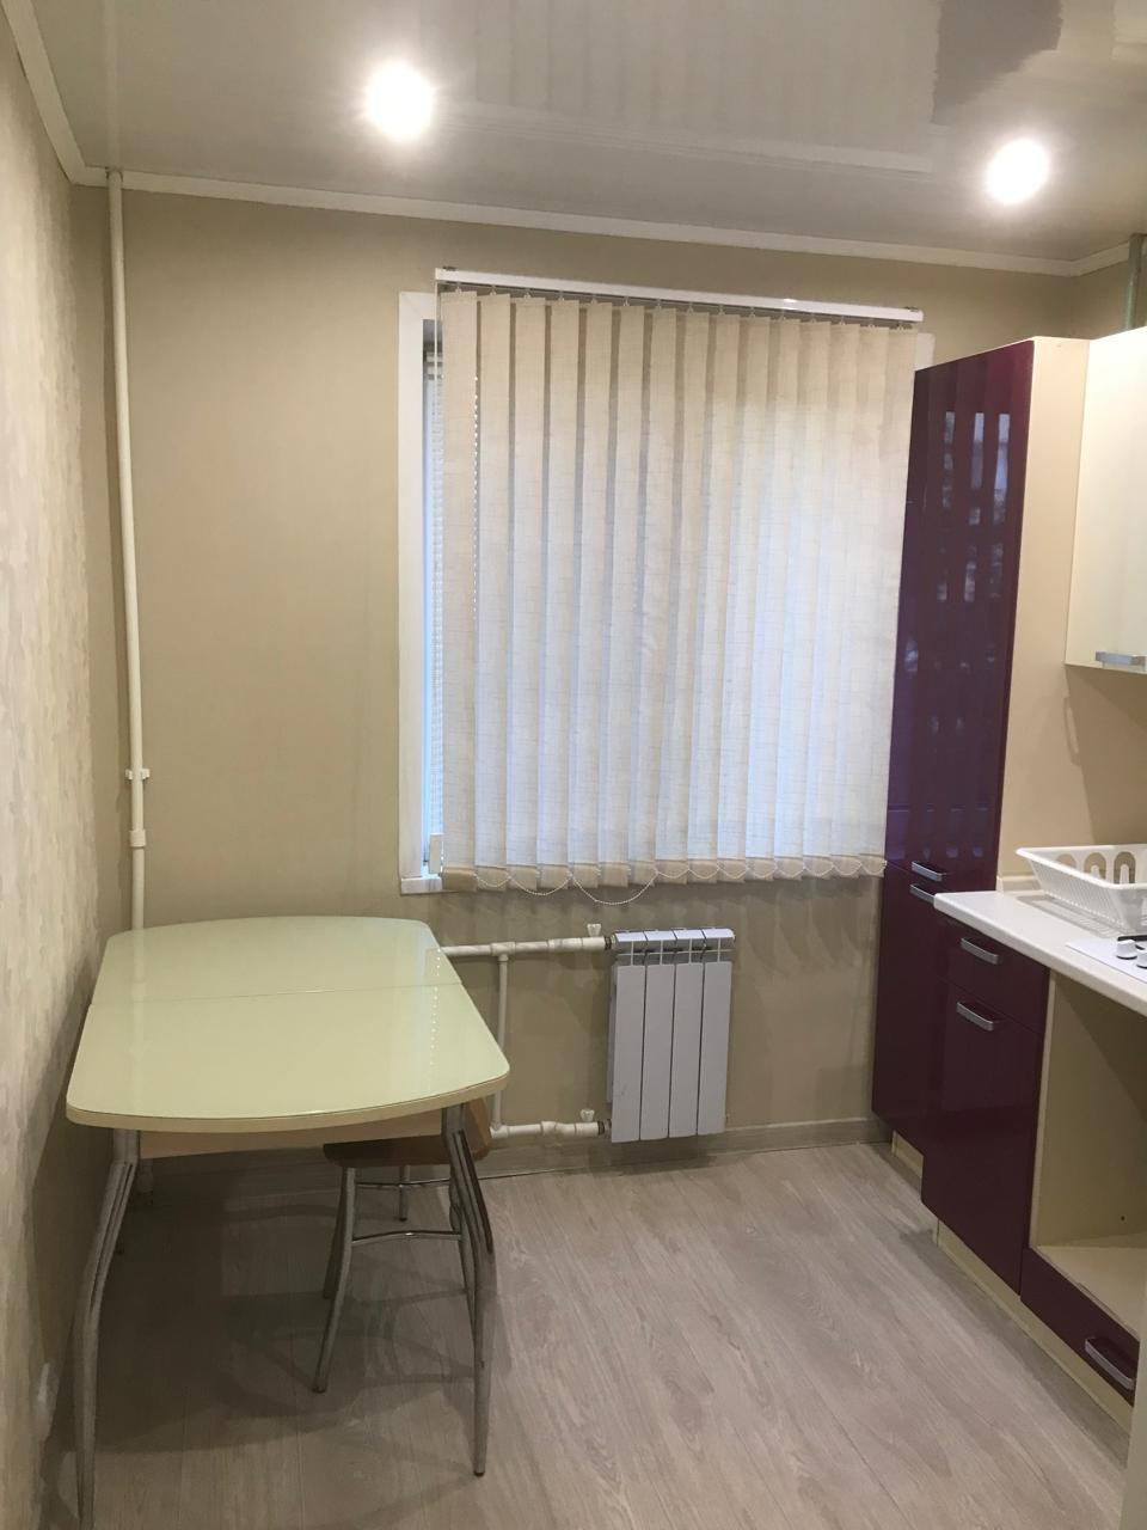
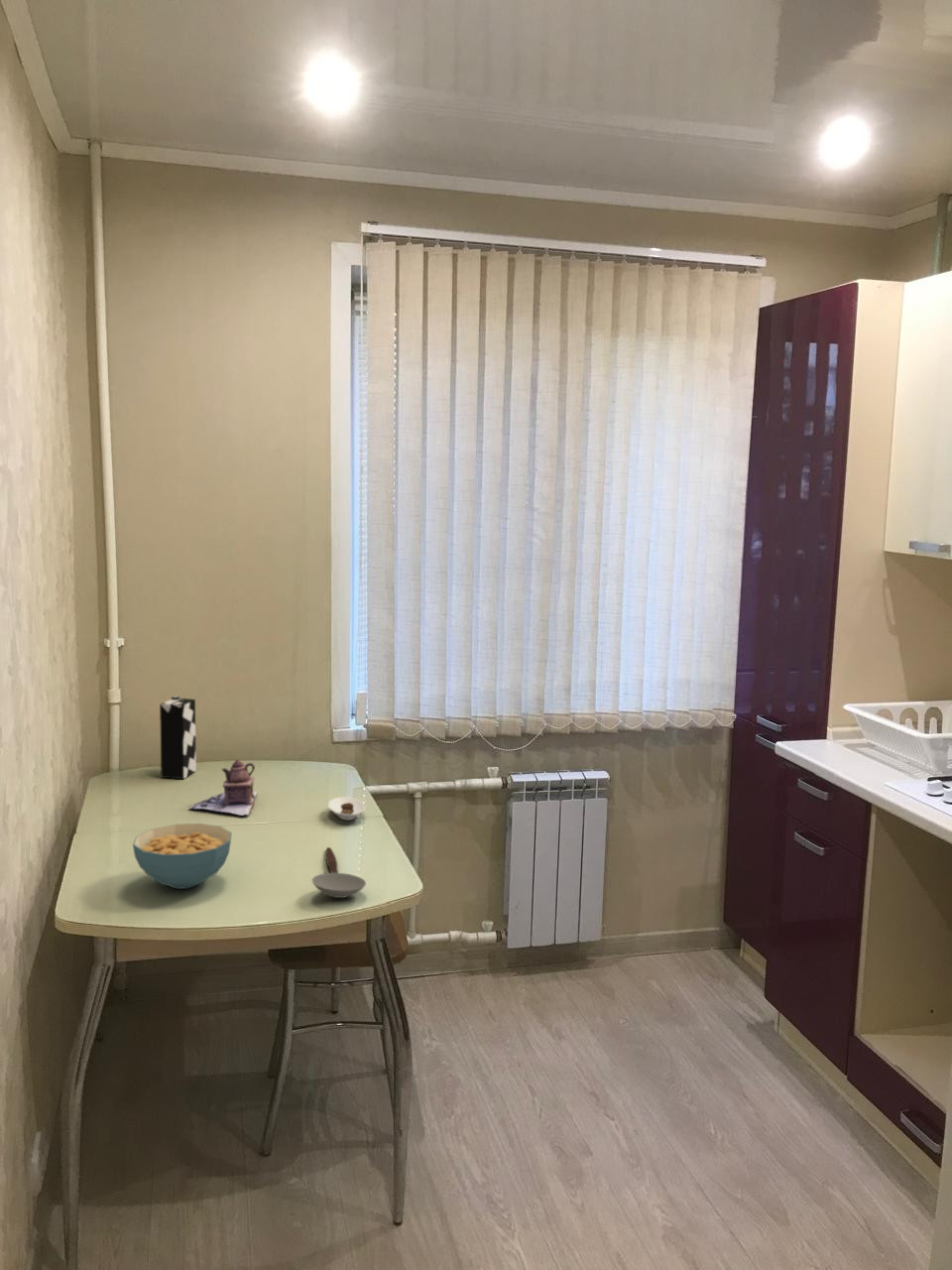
+ spoon [311,846,367,899]
+ teapot [188,759,259,818]
+ saucer [327,796,366,822]
+ cereal bowl [132,823,233,890]
+ milk [159,695,197,780]
